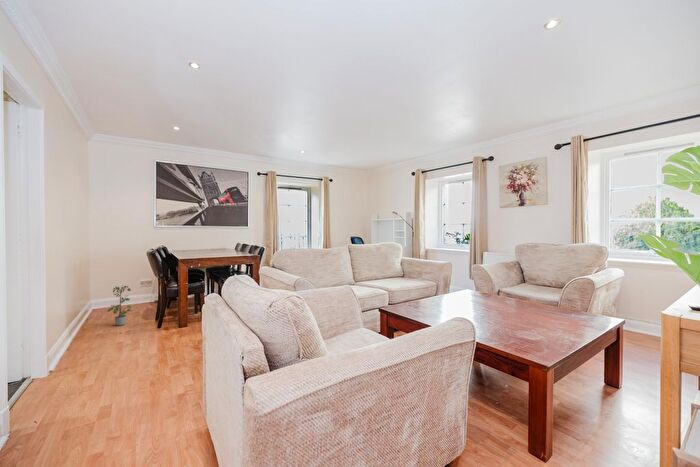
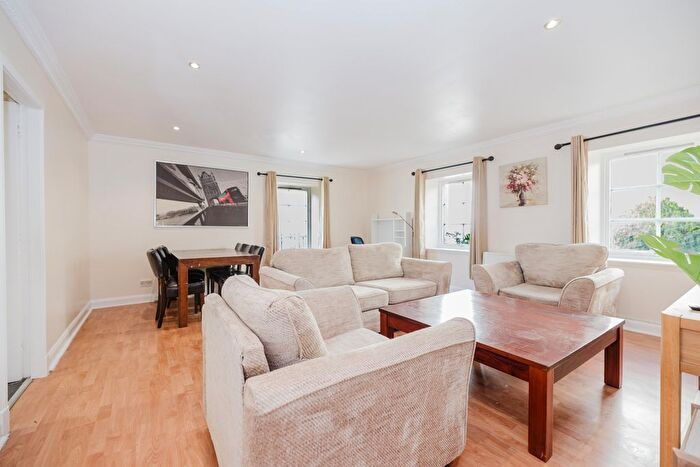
- potted plant [107,284,134,327]
